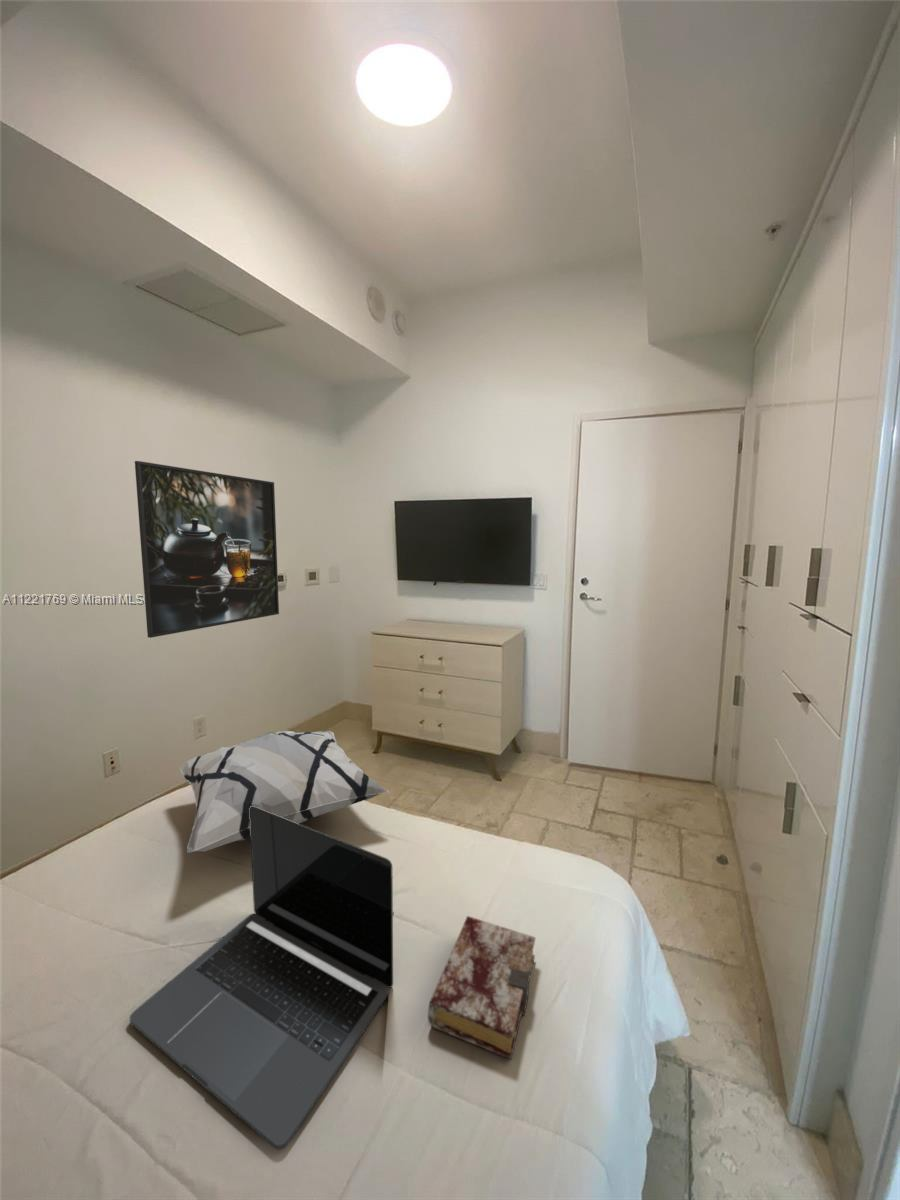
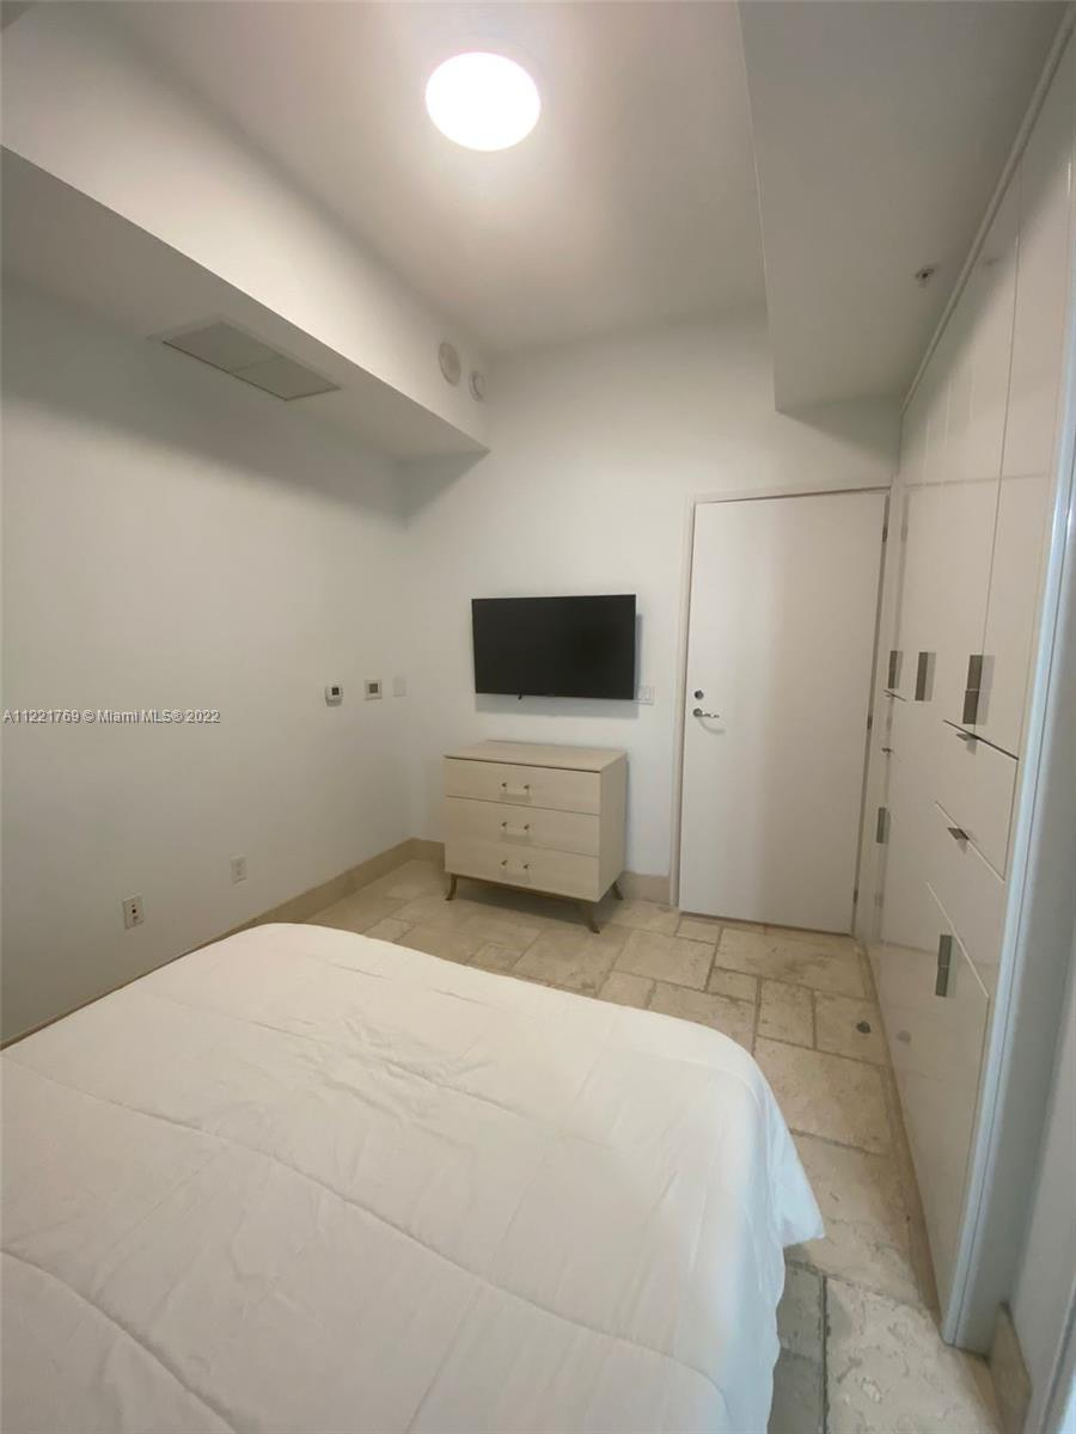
- decorative pillow [178,730,389,854]
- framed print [134,460,280,639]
- book [427,915,536,1060]
- laptop [129,806,394,1151]
